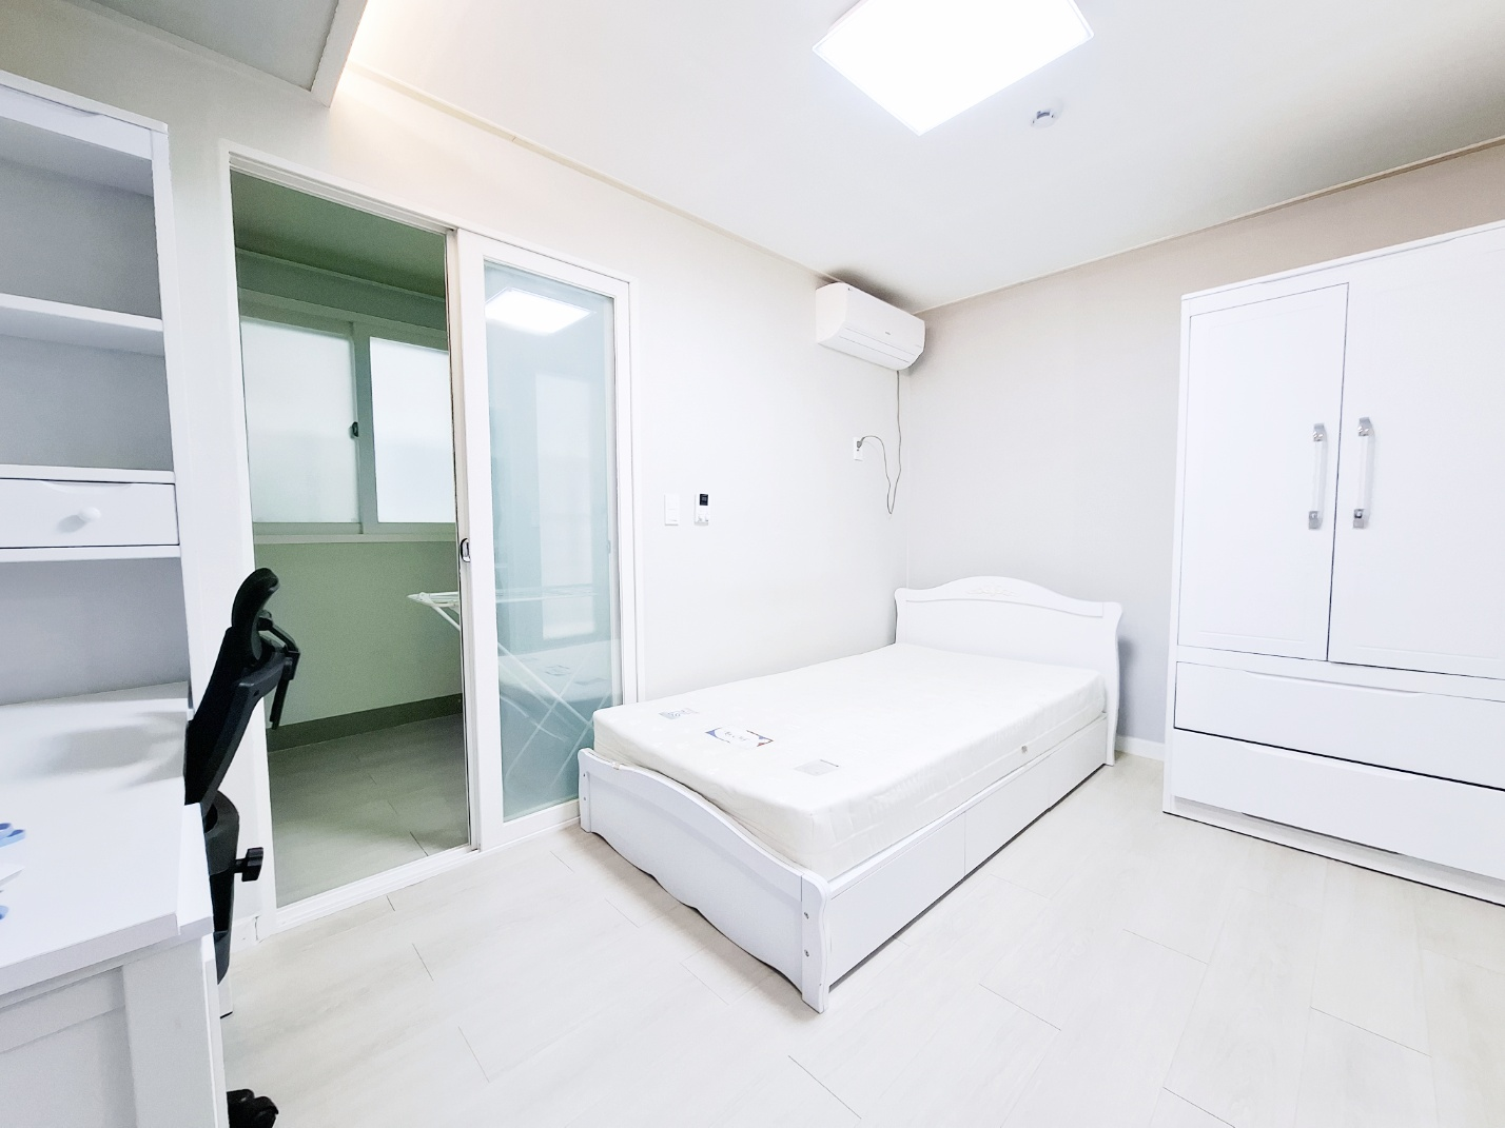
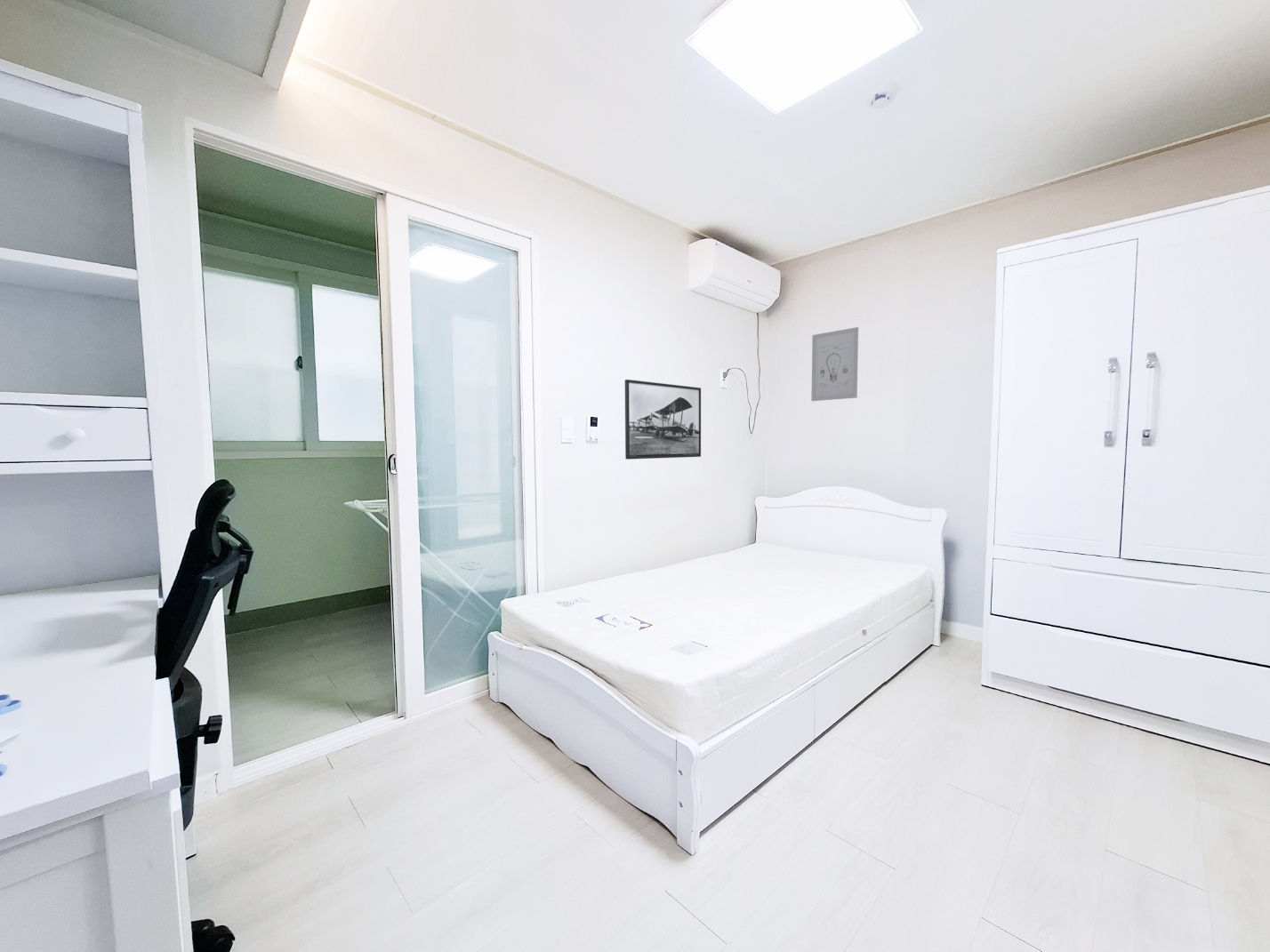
+ wall art [810,326,859,402]
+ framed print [624,379,702,460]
